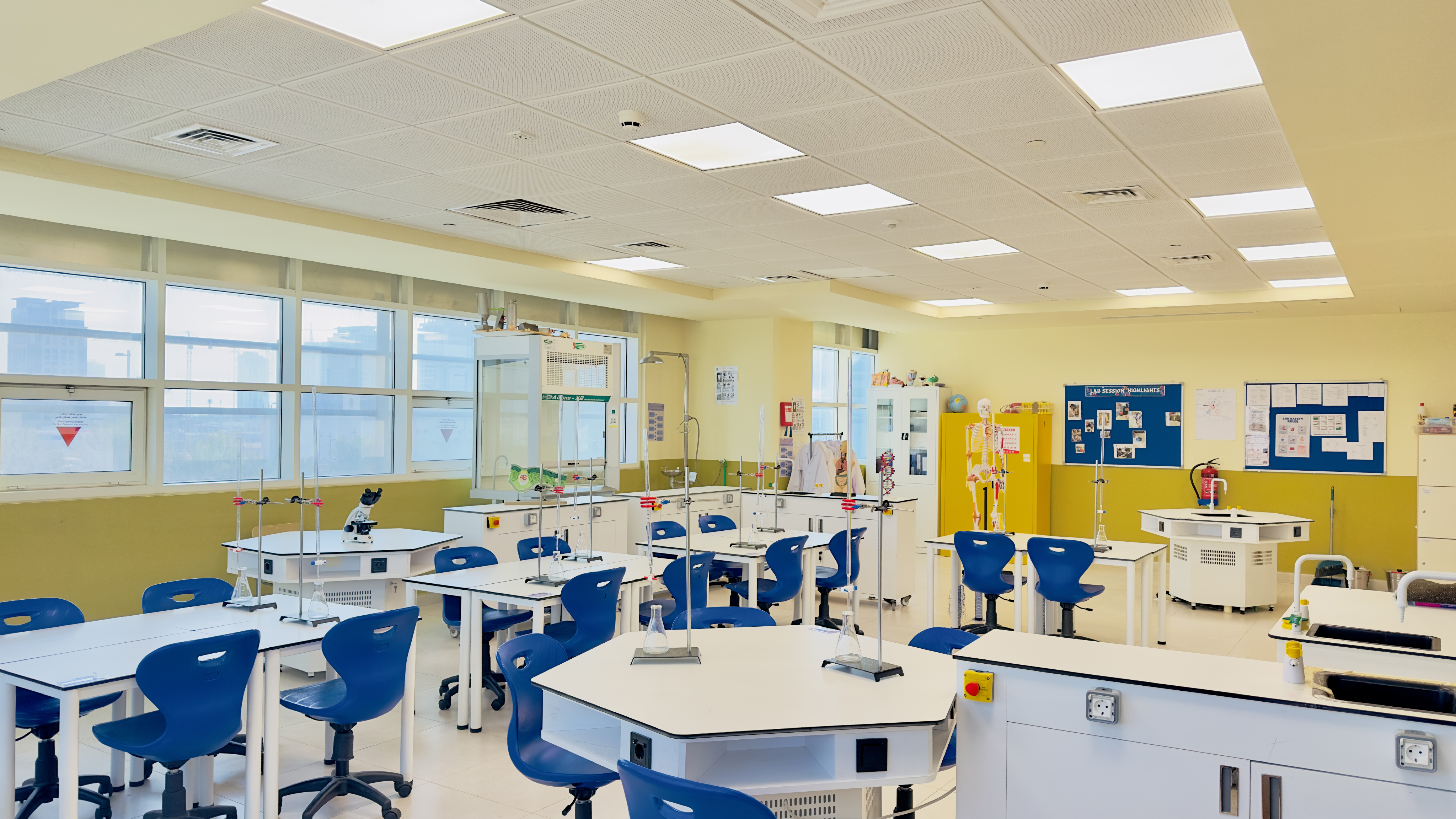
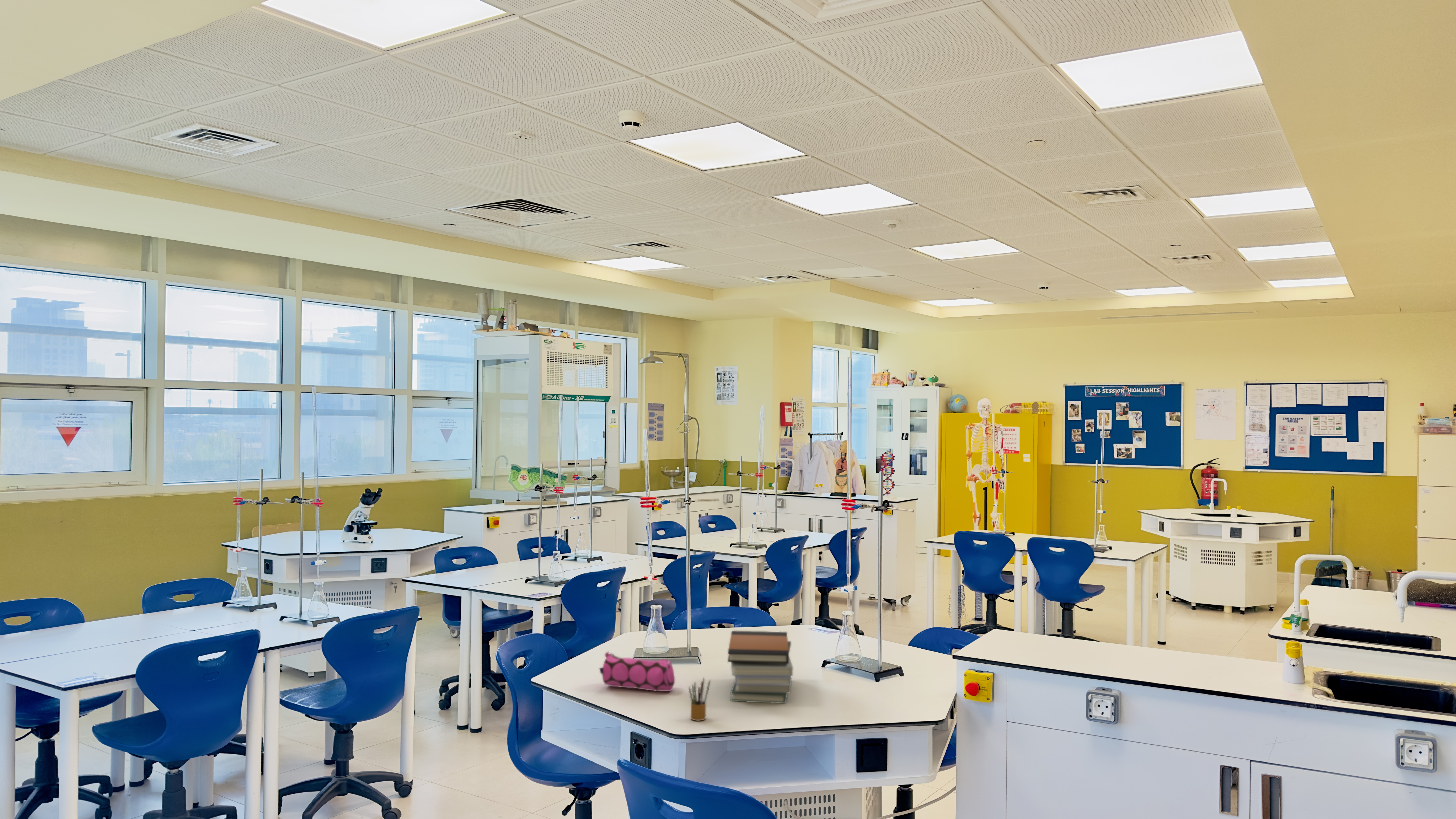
+ book stack [727,630,793,704]
+ pencil box [689,677,711,721]
+ pencil case [599,651,675,692]
